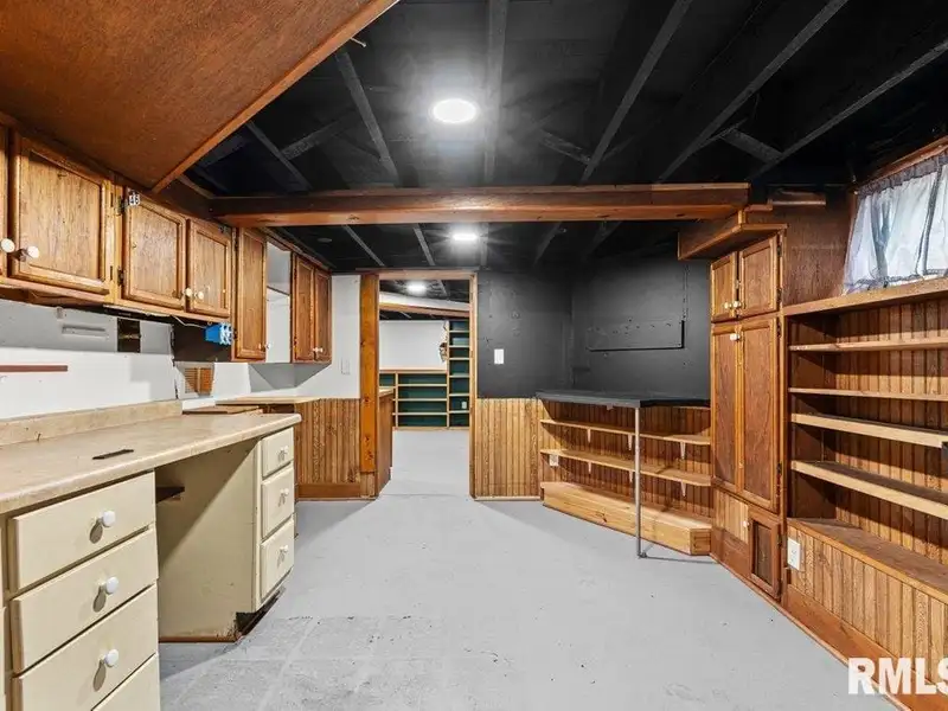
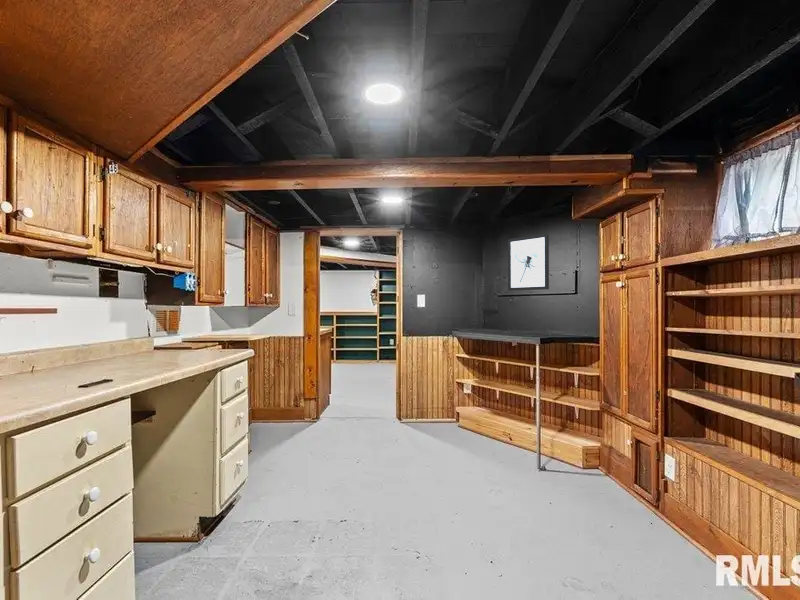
+ wall art [507,233,550,291]
